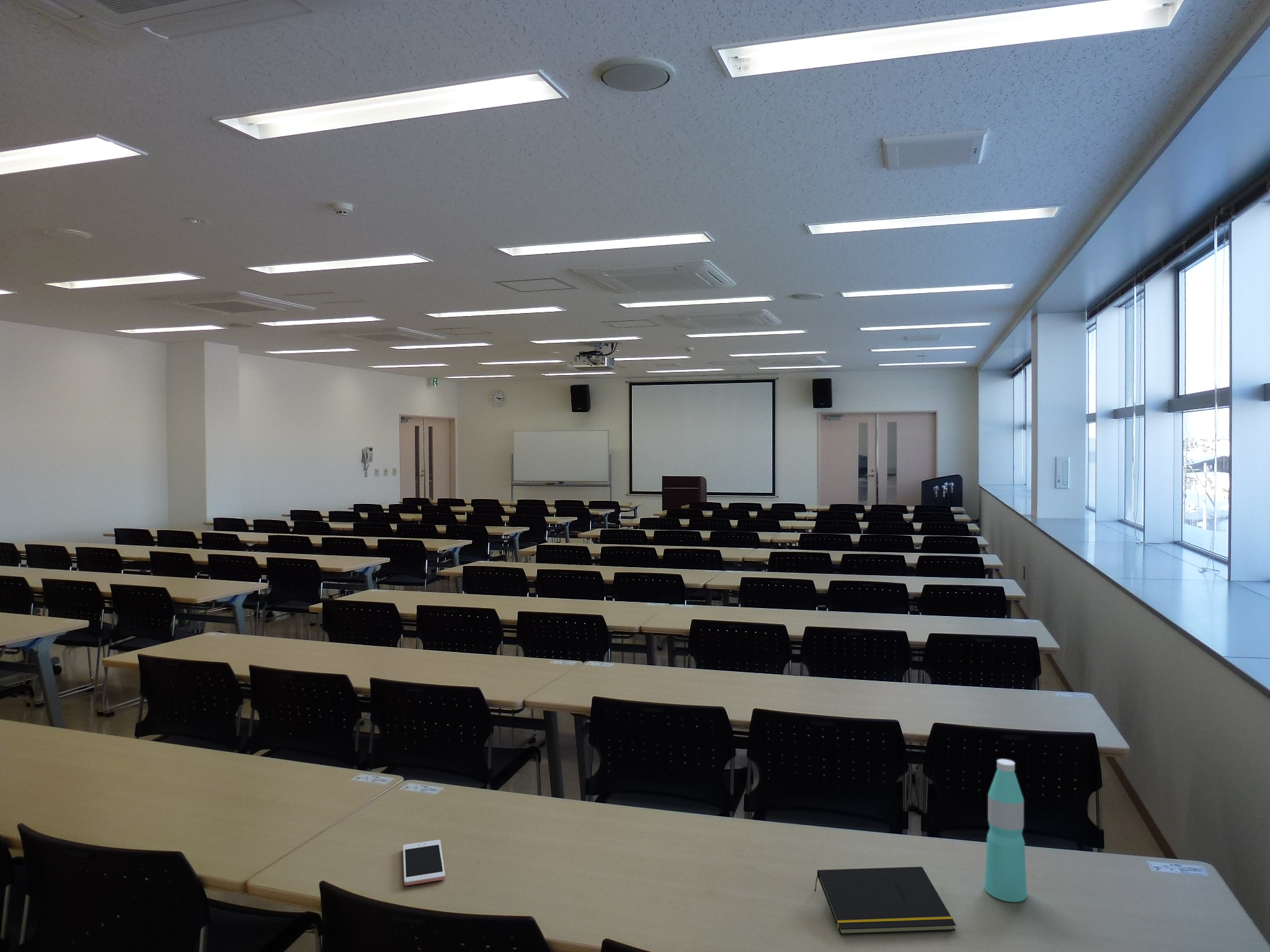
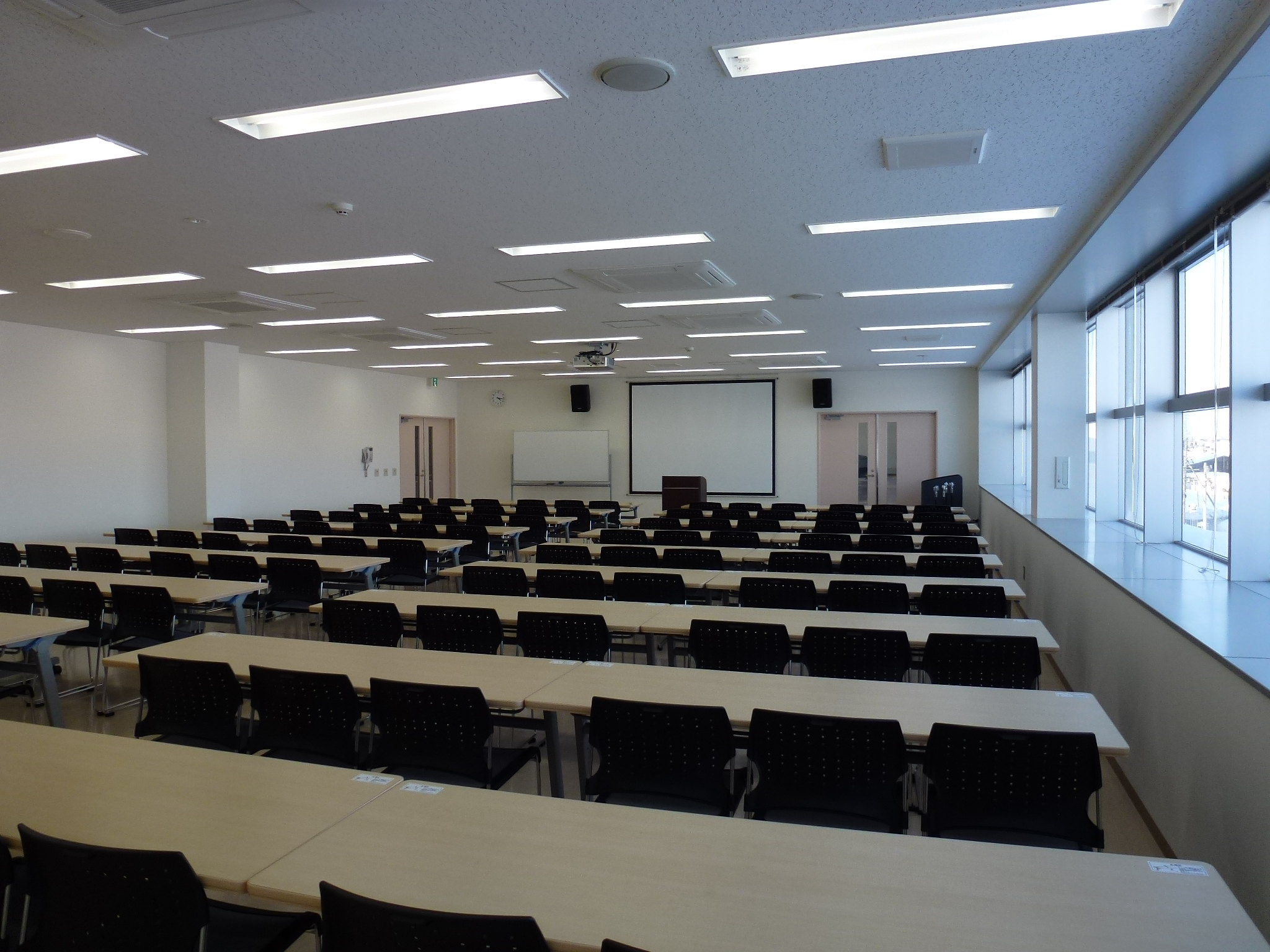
- water bottle [984,759,1028,902]
- cell phone [402,839,446,886]
- notepad [814,866,956,935]
